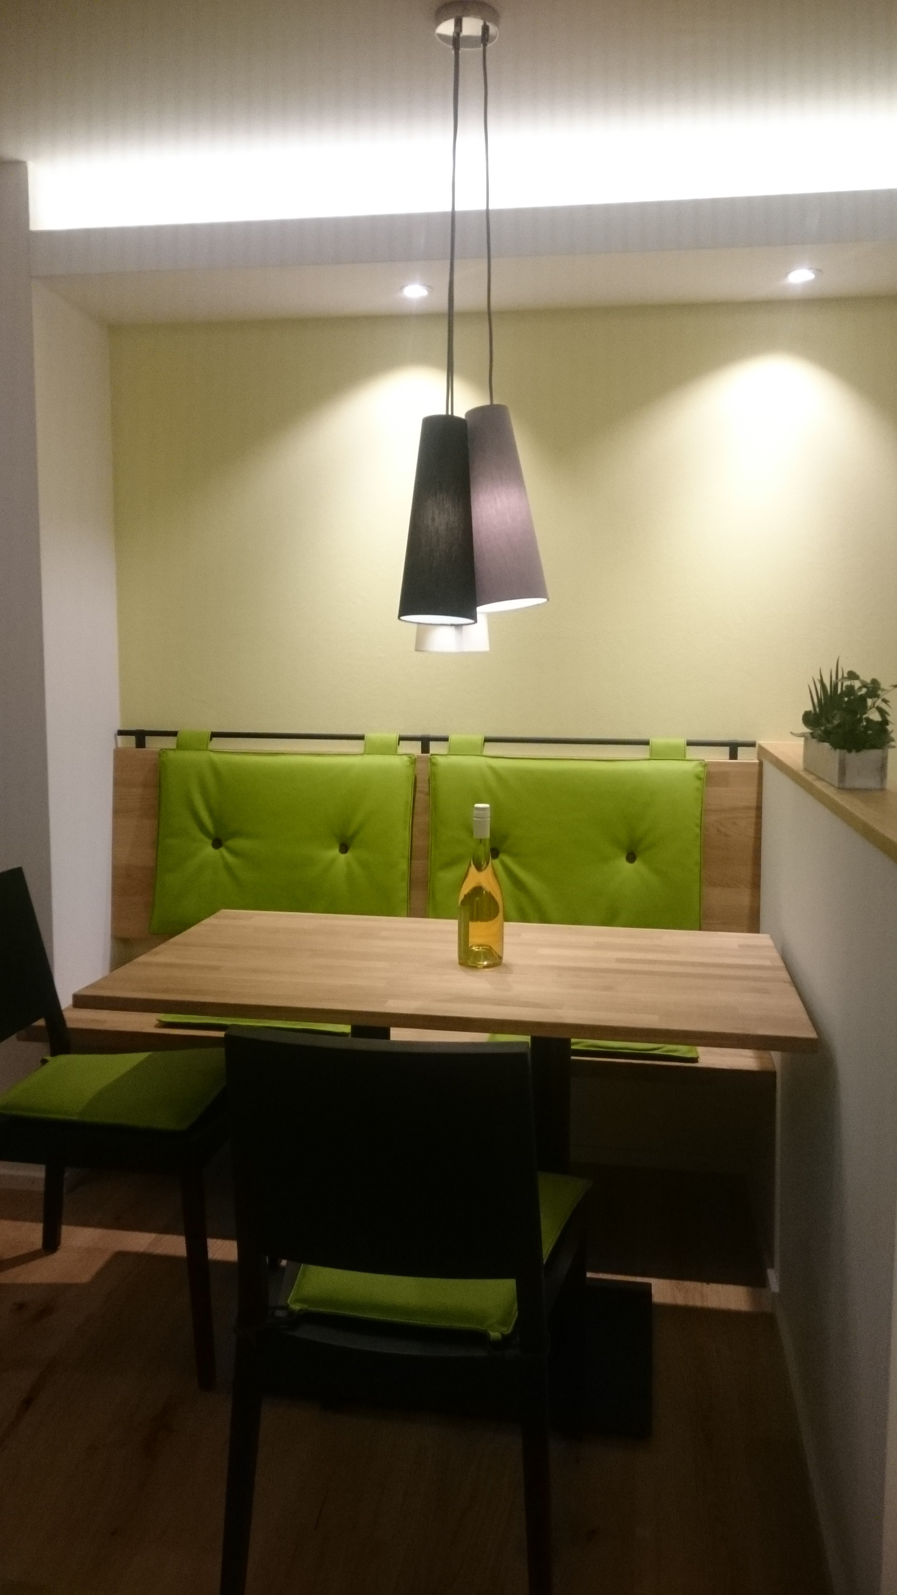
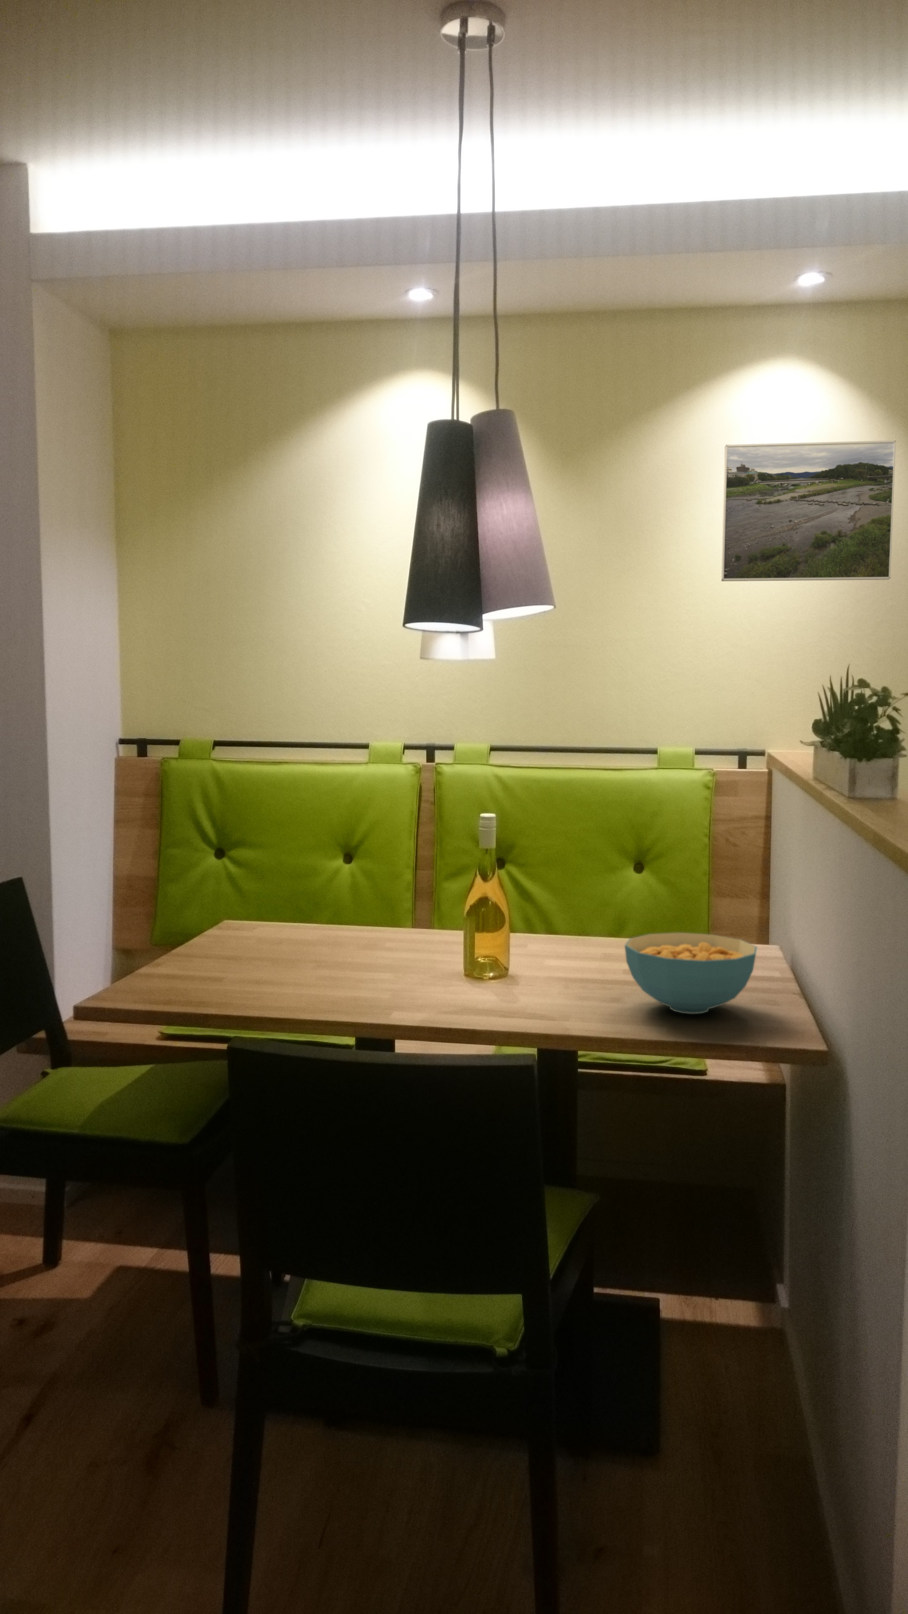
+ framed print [721,440,897,582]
+ cereal bowl [624,932,757,1014]
